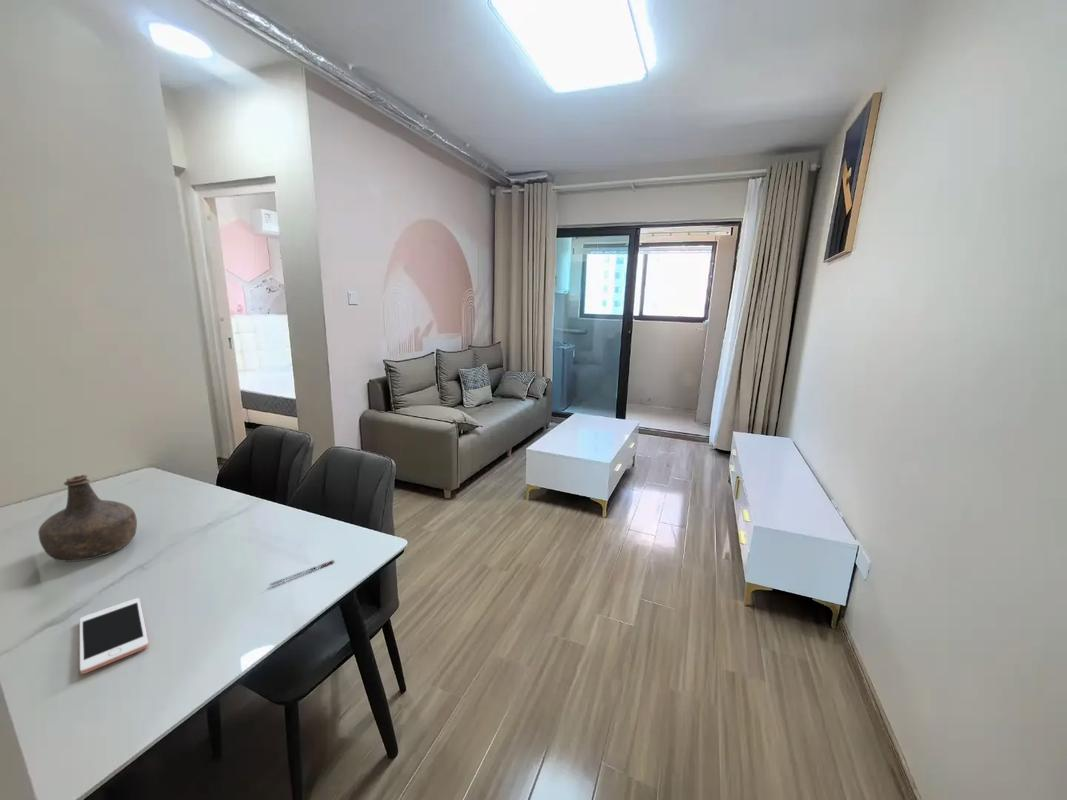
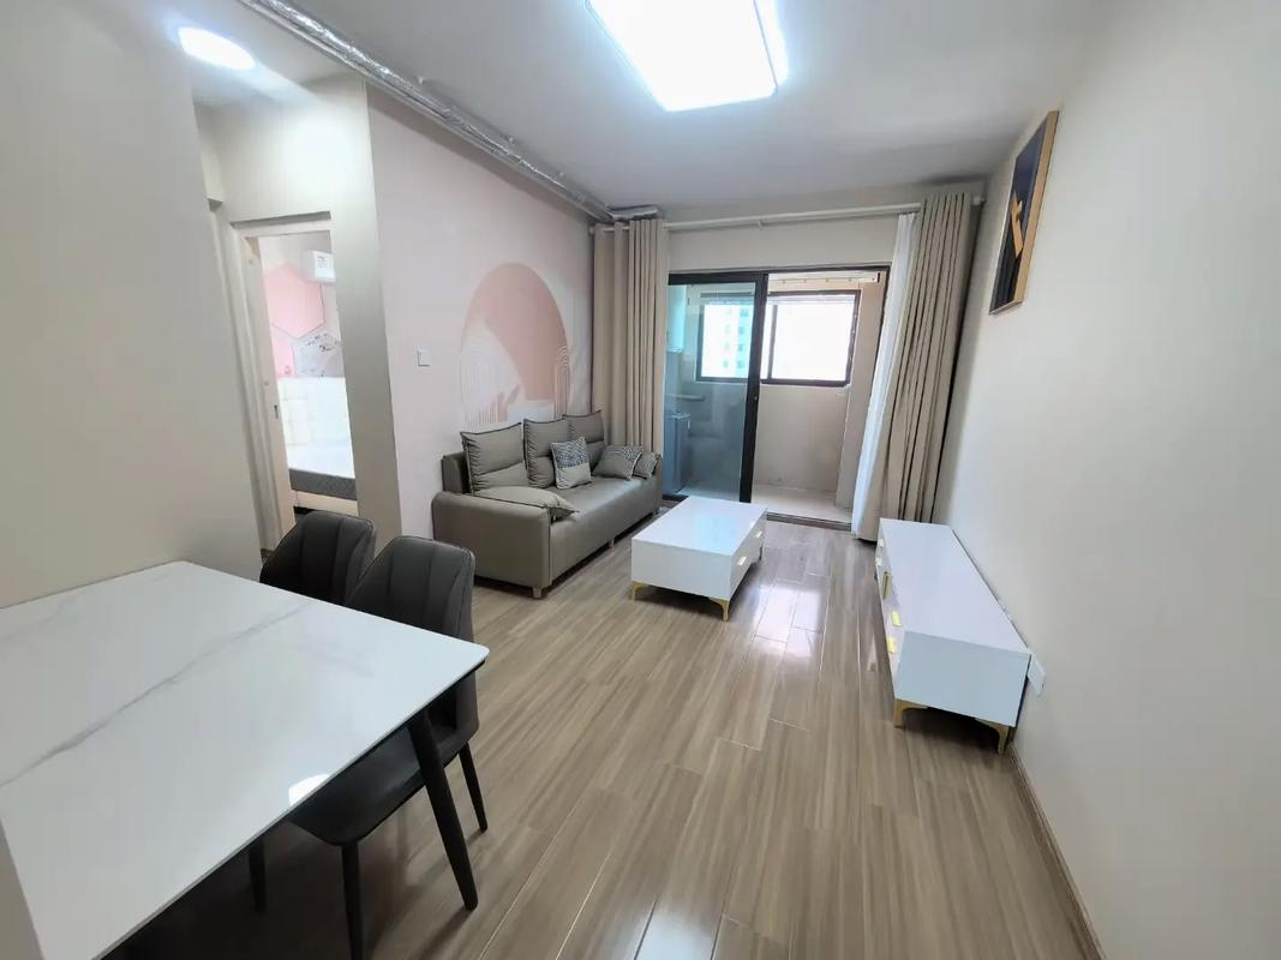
- pen [268,559,335,587]
- bottle [37,474,138,563]
- cell phone [79,597,150,675]
